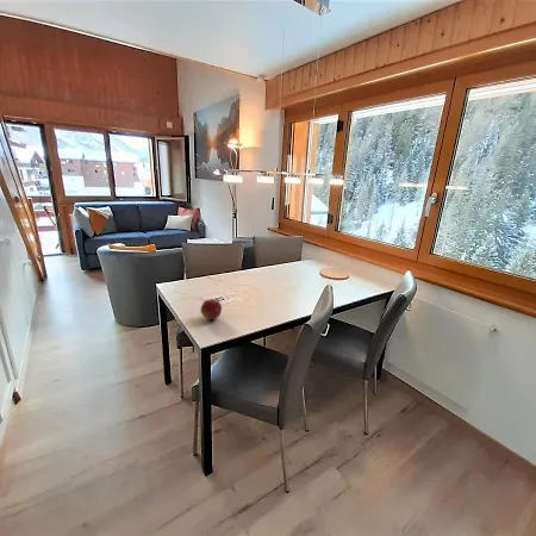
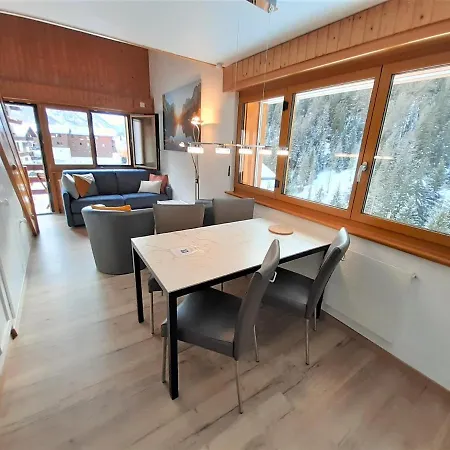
- fruit [199,298,223,320]
